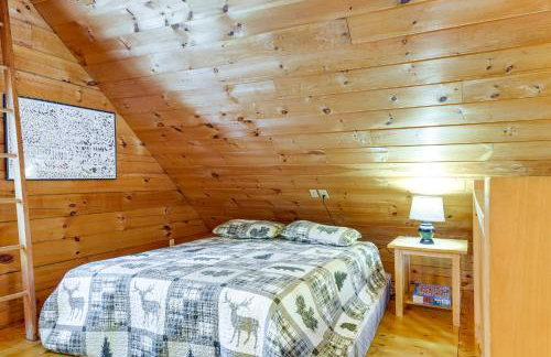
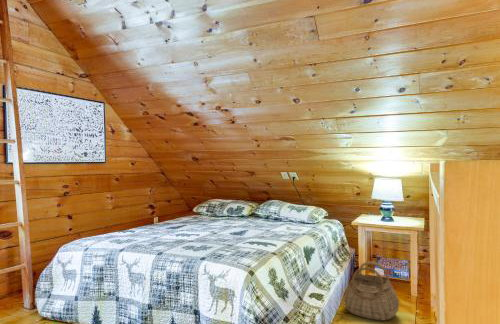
+ basket [343,261,400,322]
